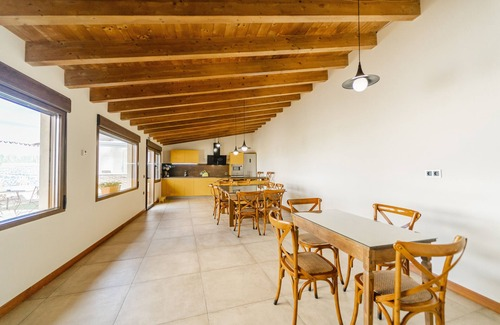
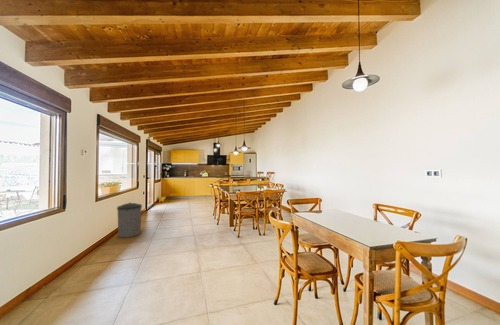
+ trash can [116,202,143,238]
